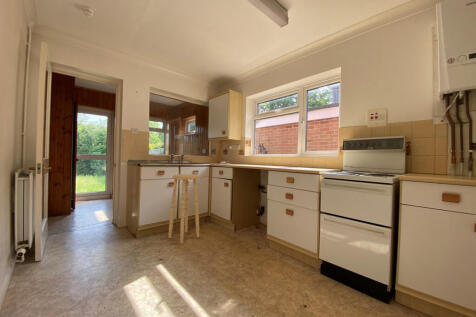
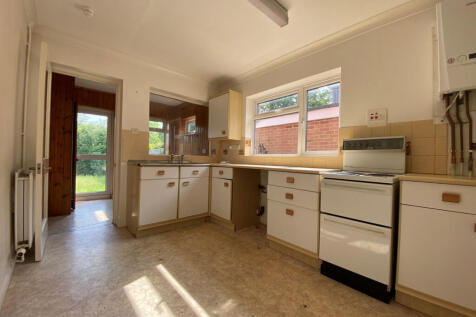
- stool [167,173,200,245]
